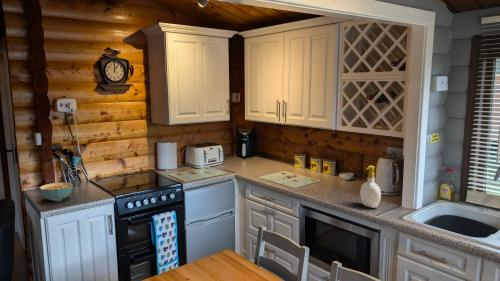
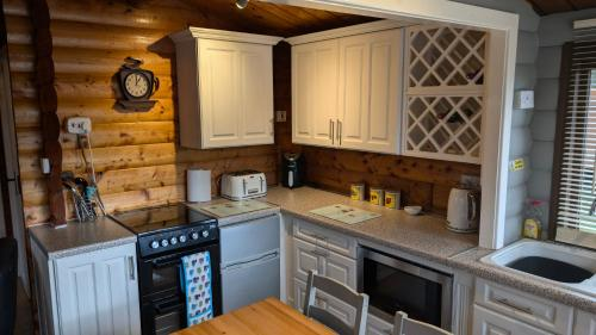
- cereal bowl [38,181,74,202]
- soap bottle [359,165,382,209]
